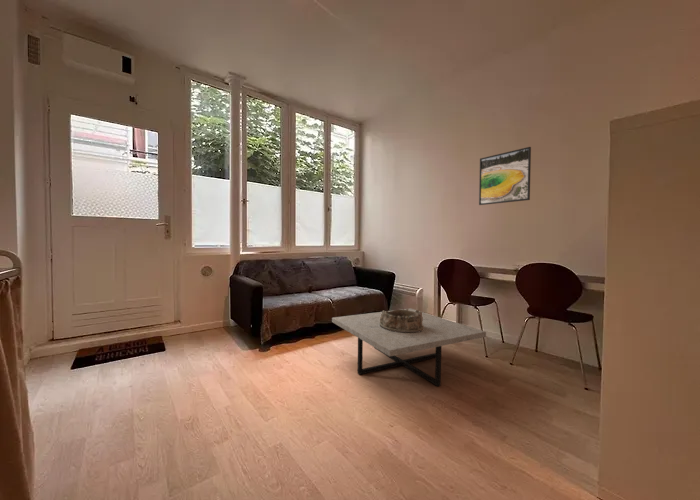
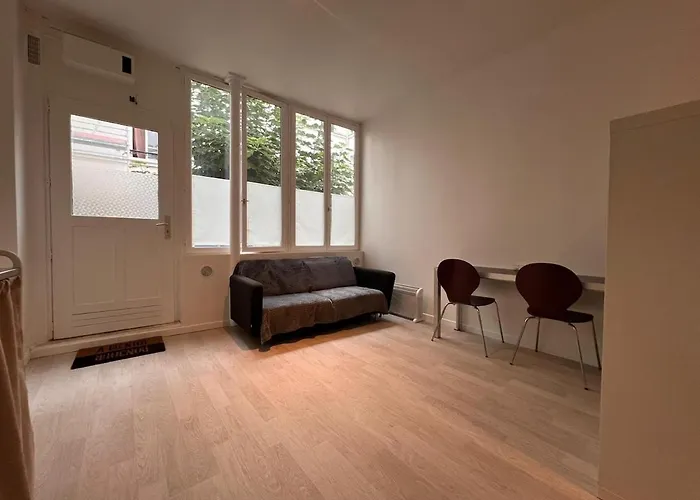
- coffee table [331,307,487,387]
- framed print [478,146,532,206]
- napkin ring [380,308,424,332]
